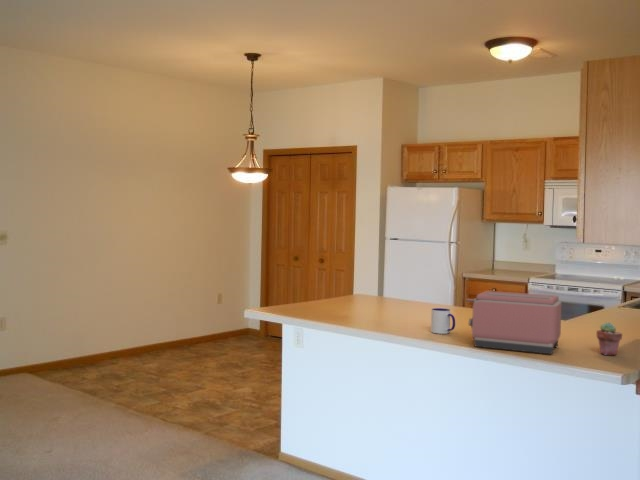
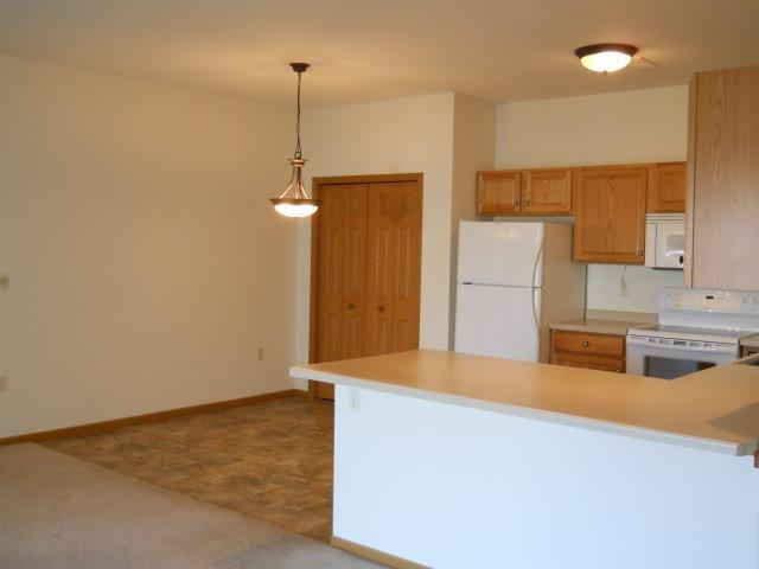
- potted succulent [596,321,623,356]
- mug [430,307,456,335]
- toaster [465,290,563,355]
